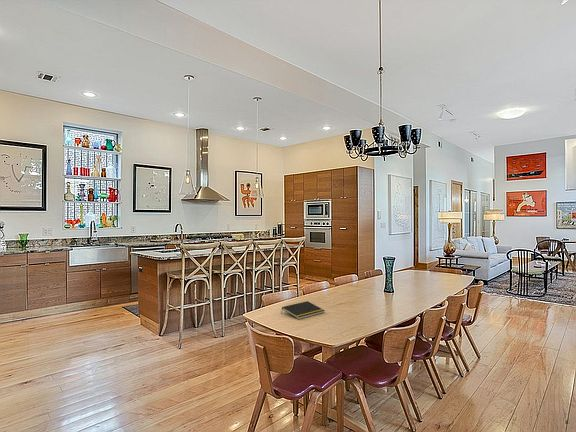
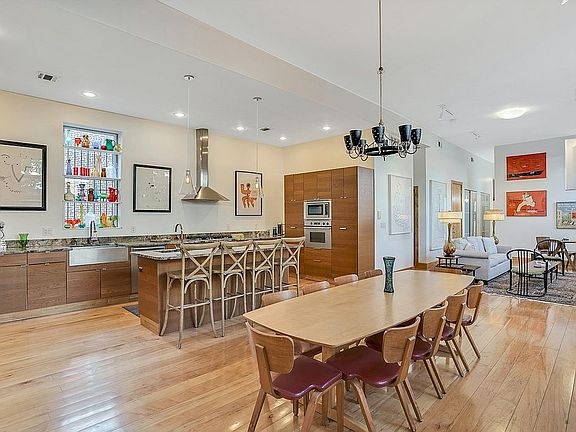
- notepad [280,300,326,320]
